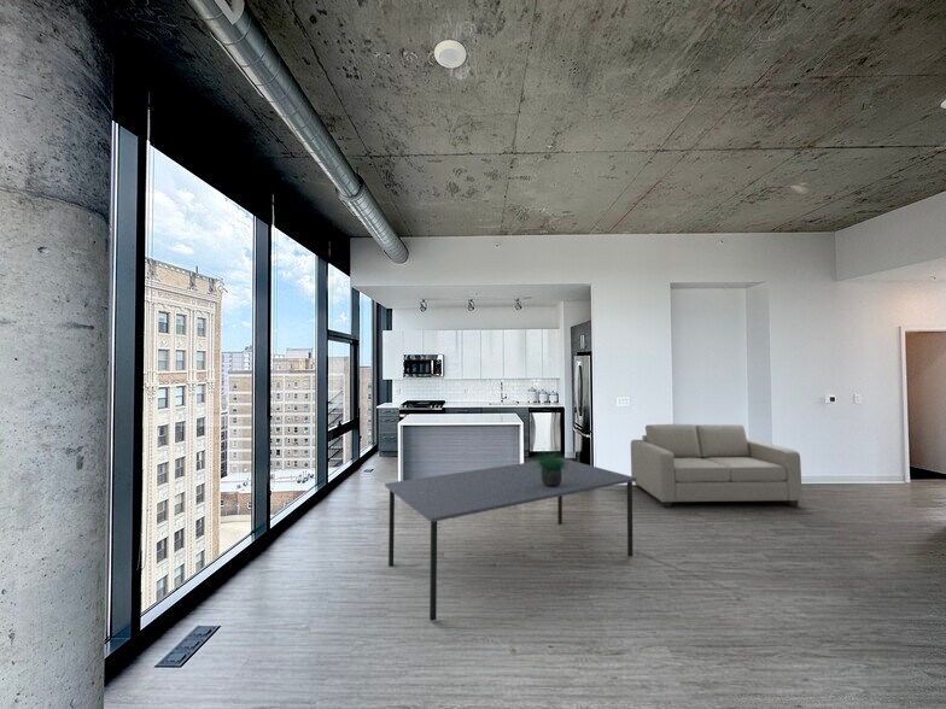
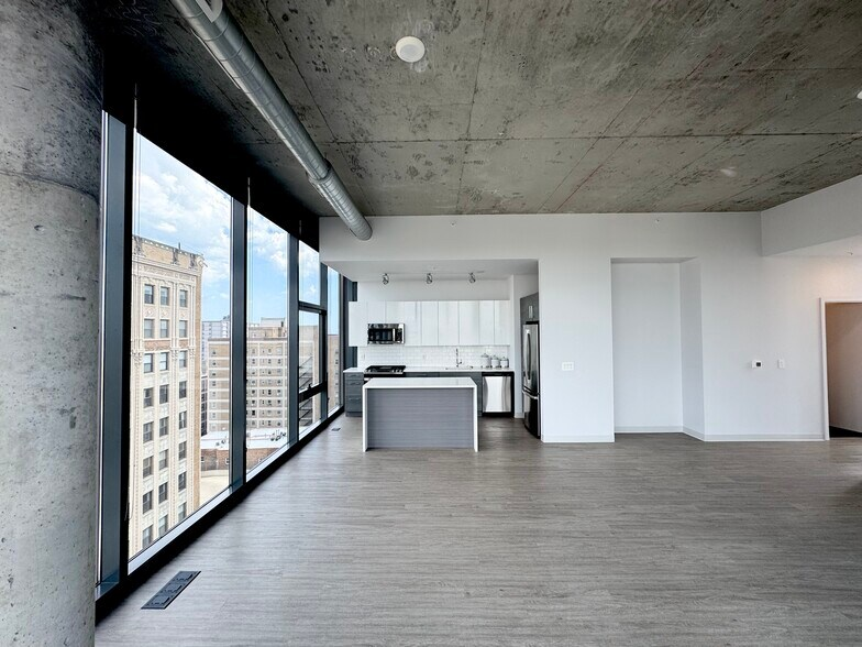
- sofa [630,423,804,509]
- dining table [384,457,637,622]
- potted plant [531,440,571,487]
